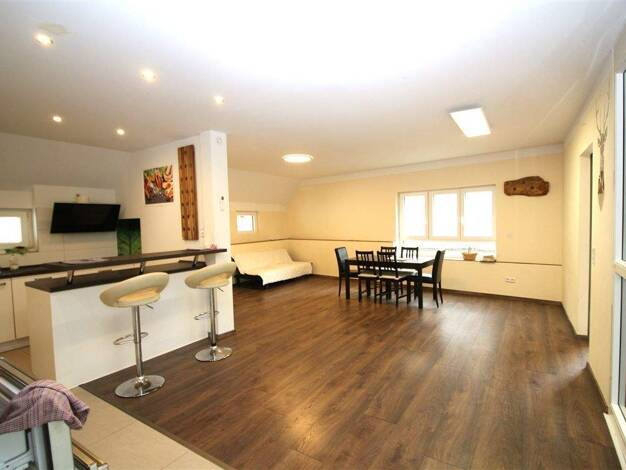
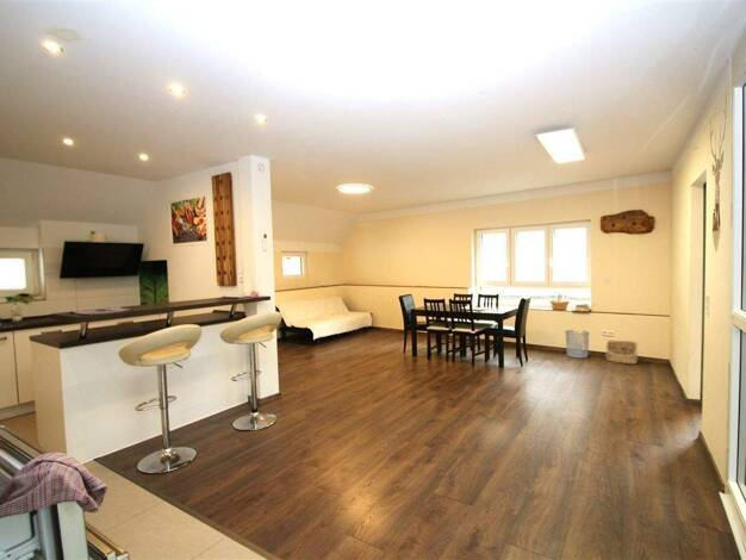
+ waste bin [565,329,590,359]
+ basket [604,338,639,365]
